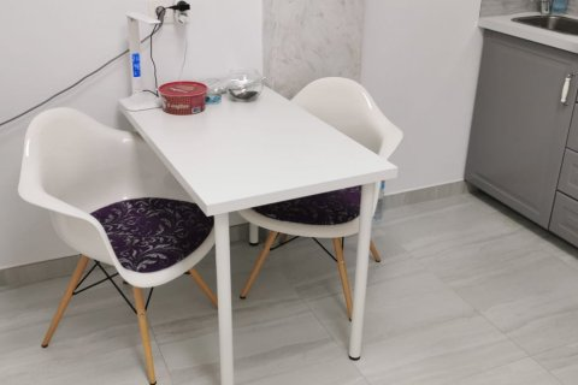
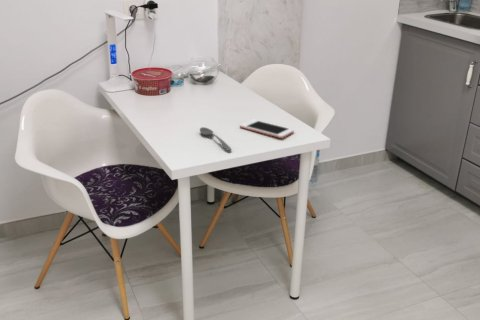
+ cell phone [239,119,295,139]
+ soupspoon [199,126,232,152]
